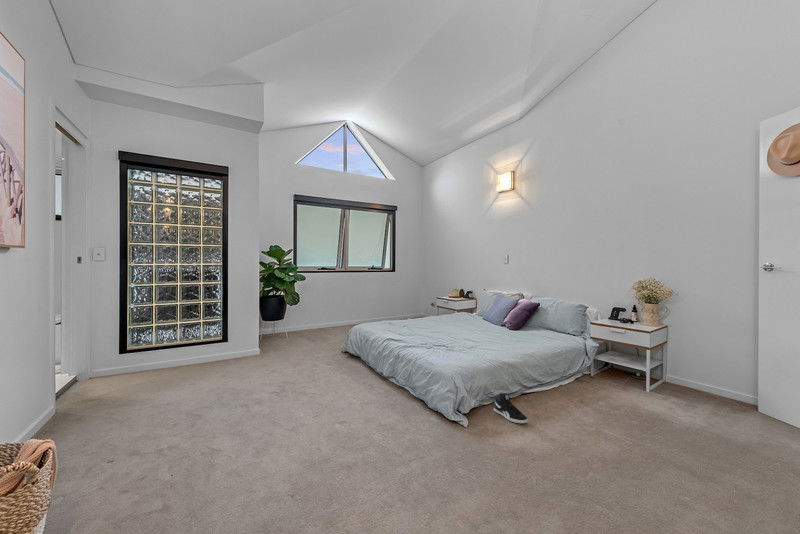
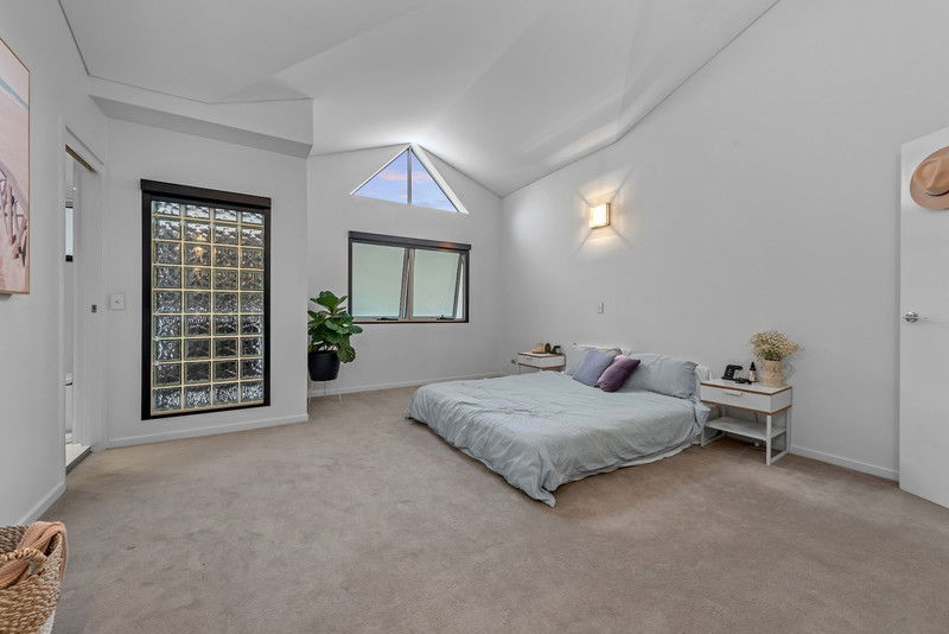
- sneaker [493,392,528,424]
